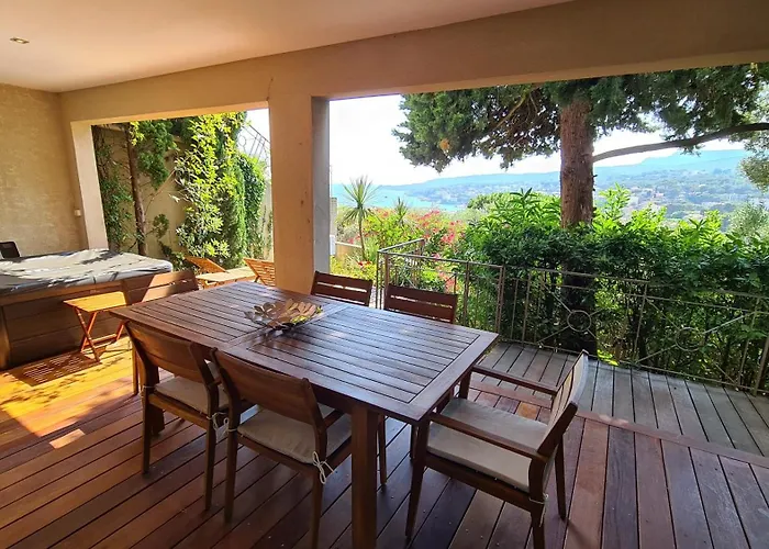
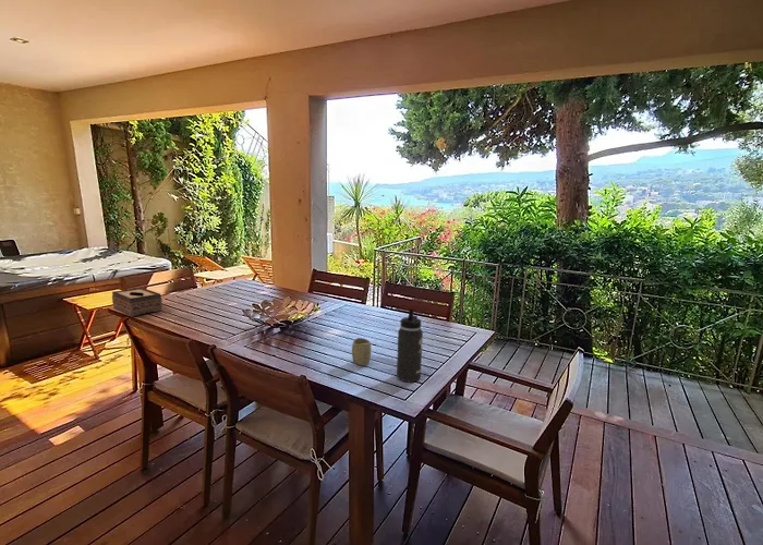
+ cup [351,337,373,367]
+ thermos bottle [396,307,424,383]
+ tissue box [111,287,164,317]
